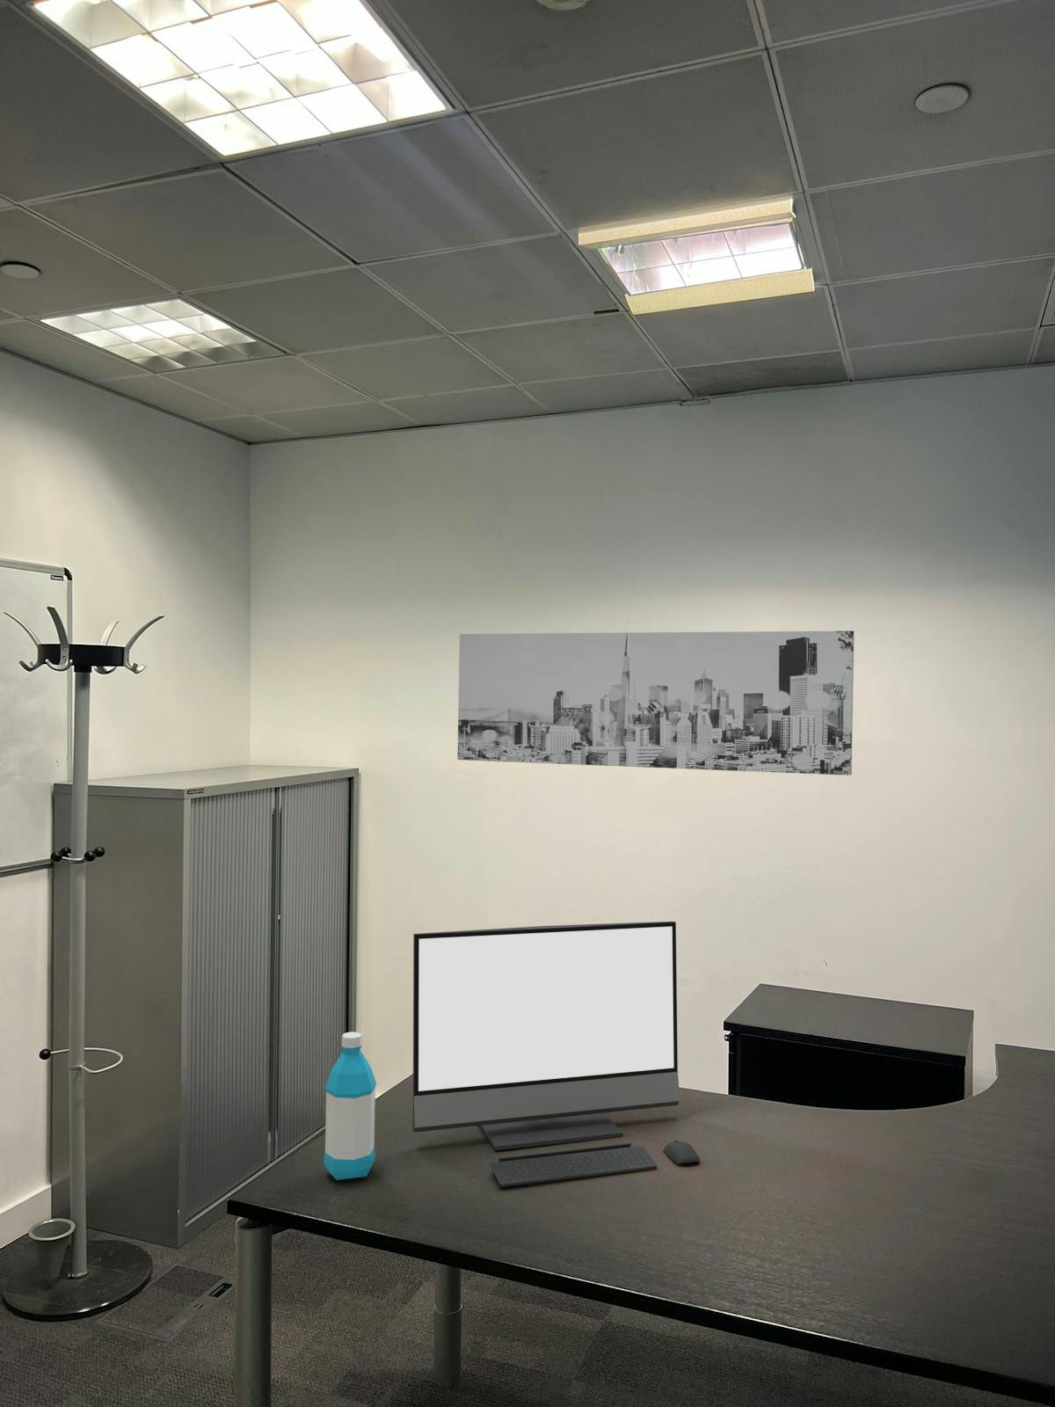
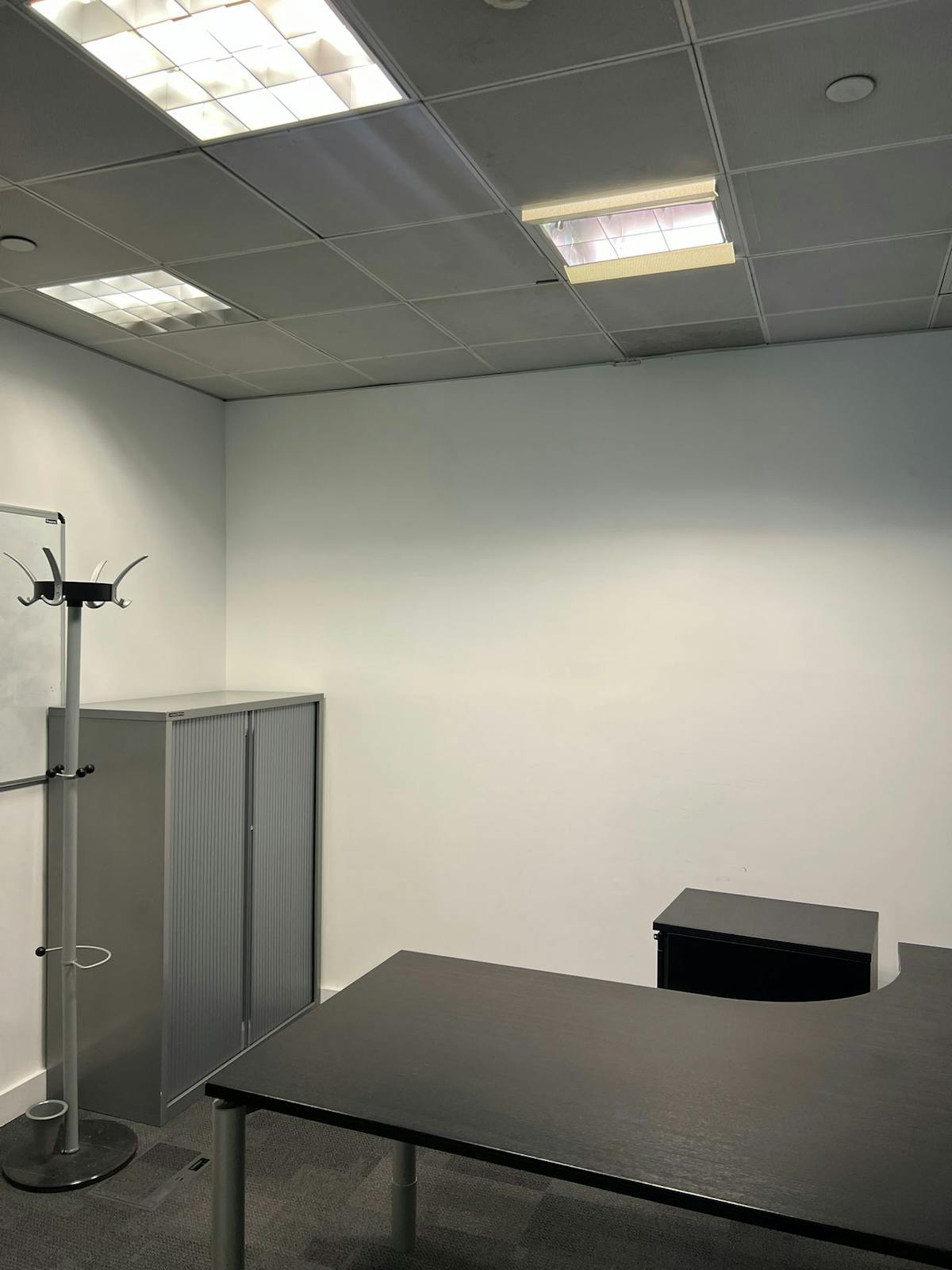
- wall art [457,629,854,777]
- monitor [412,921,700,1188]
- water bottle [324,1031,377,1181]
